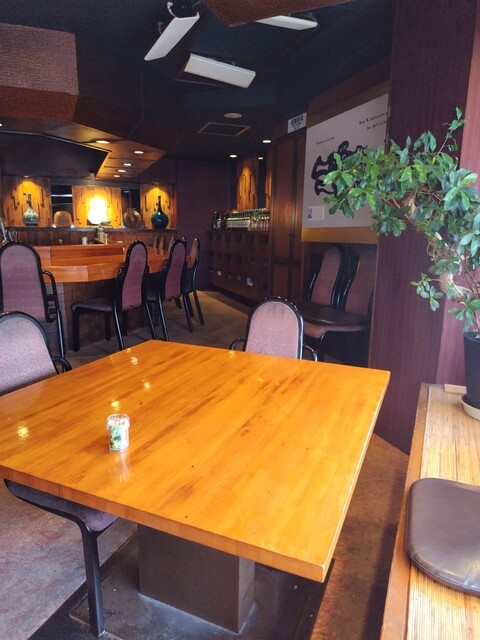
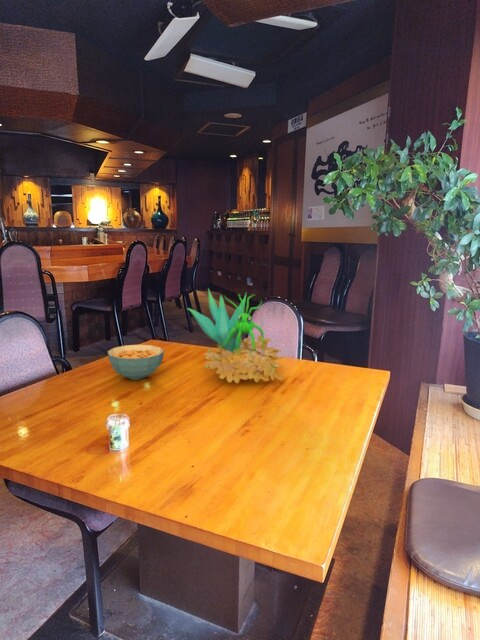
+ plant [186,287,286,384]
+ cereal bowl [107,344,165,381]
